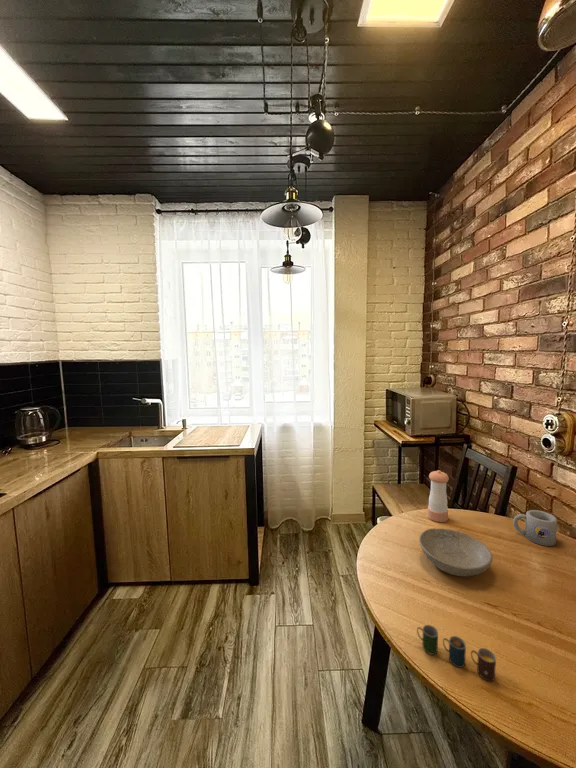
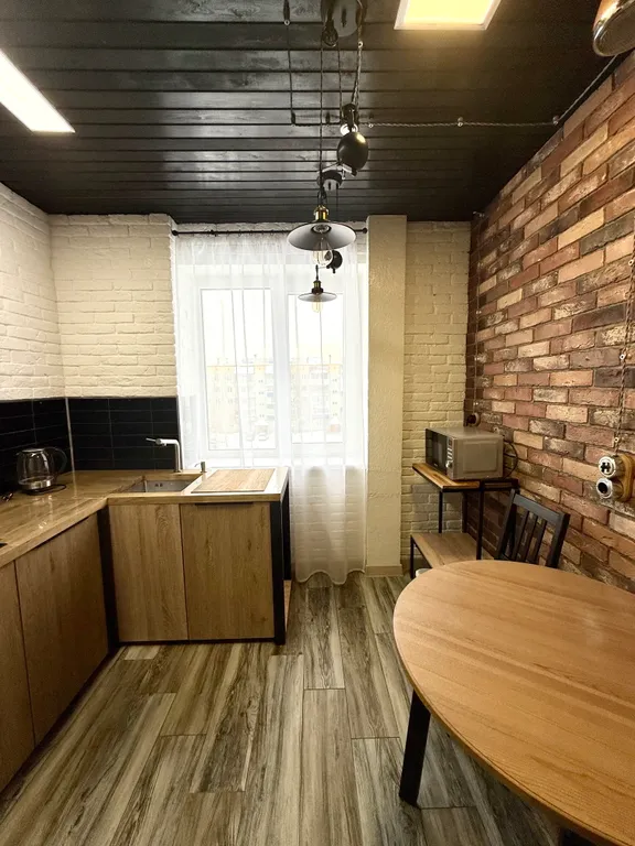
- pepper shaker [427,469,450,523]
- mug [512,509,558,547]
- bowl [418,527,494,577]
- cup [416,624,497,682]
